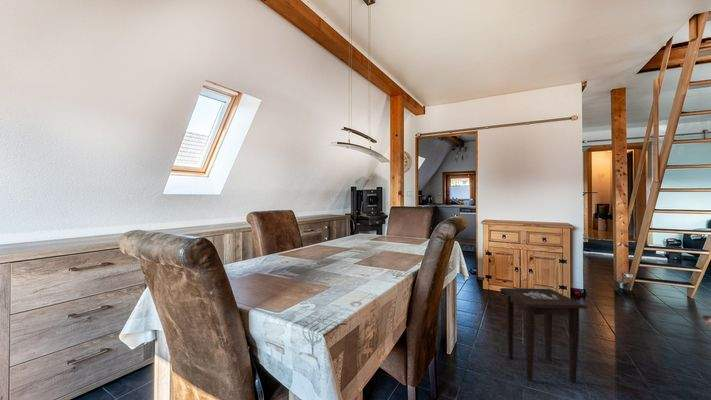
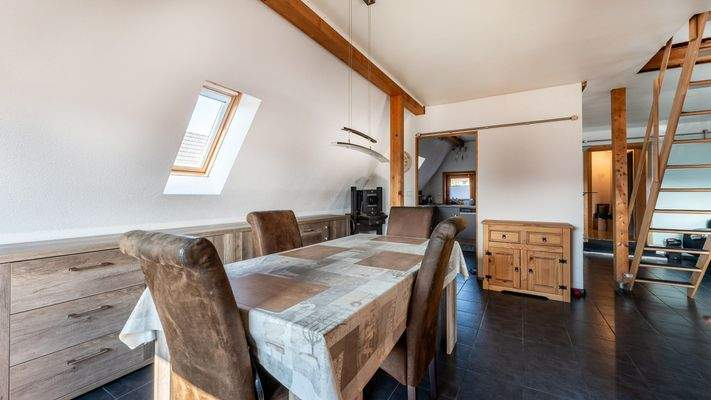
- side table [499,287,589,383]
